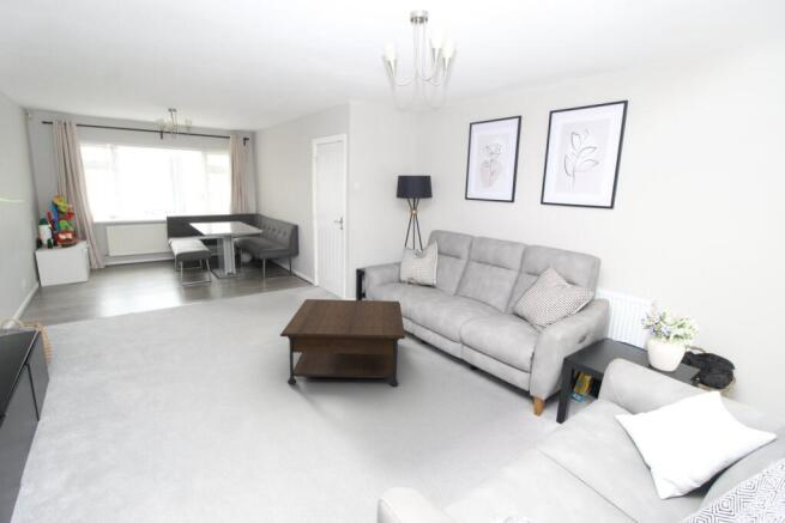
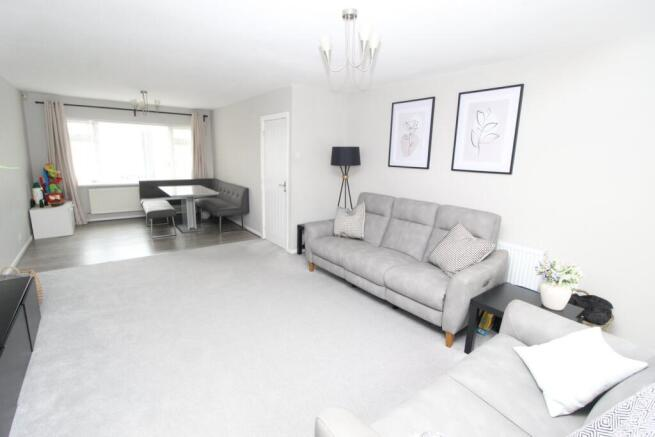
- coffee table [279,298,406,387]
